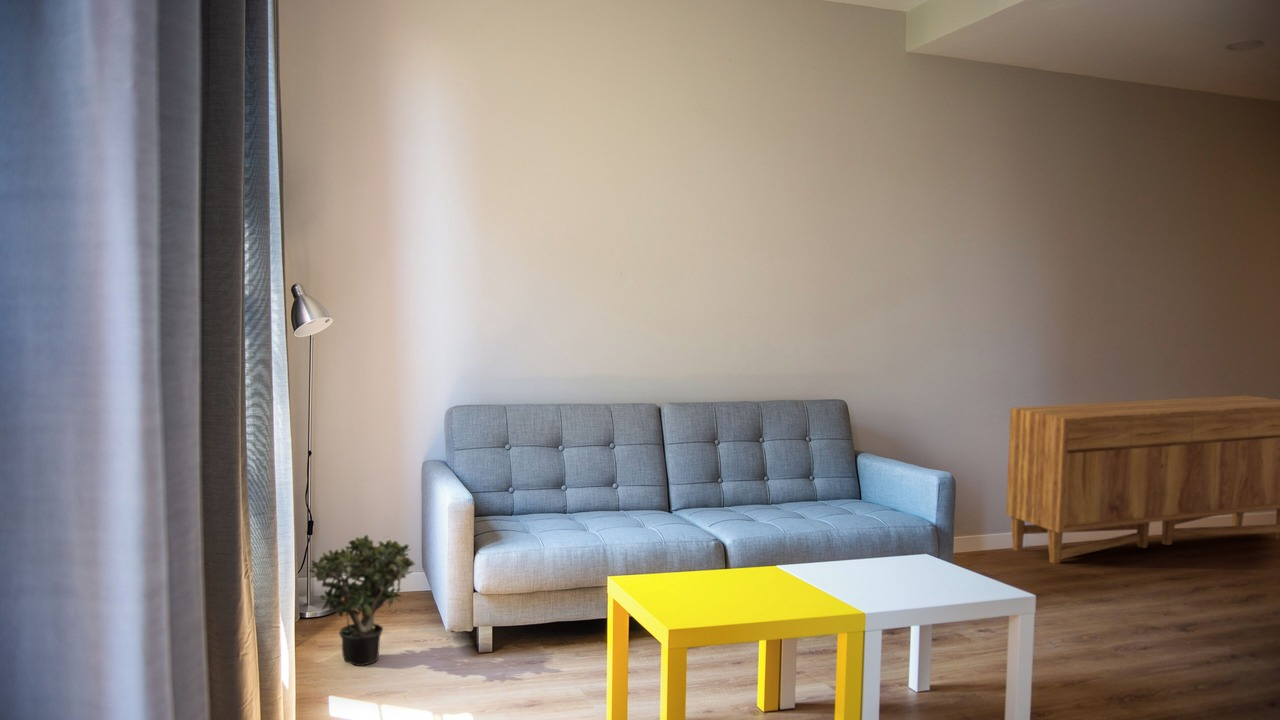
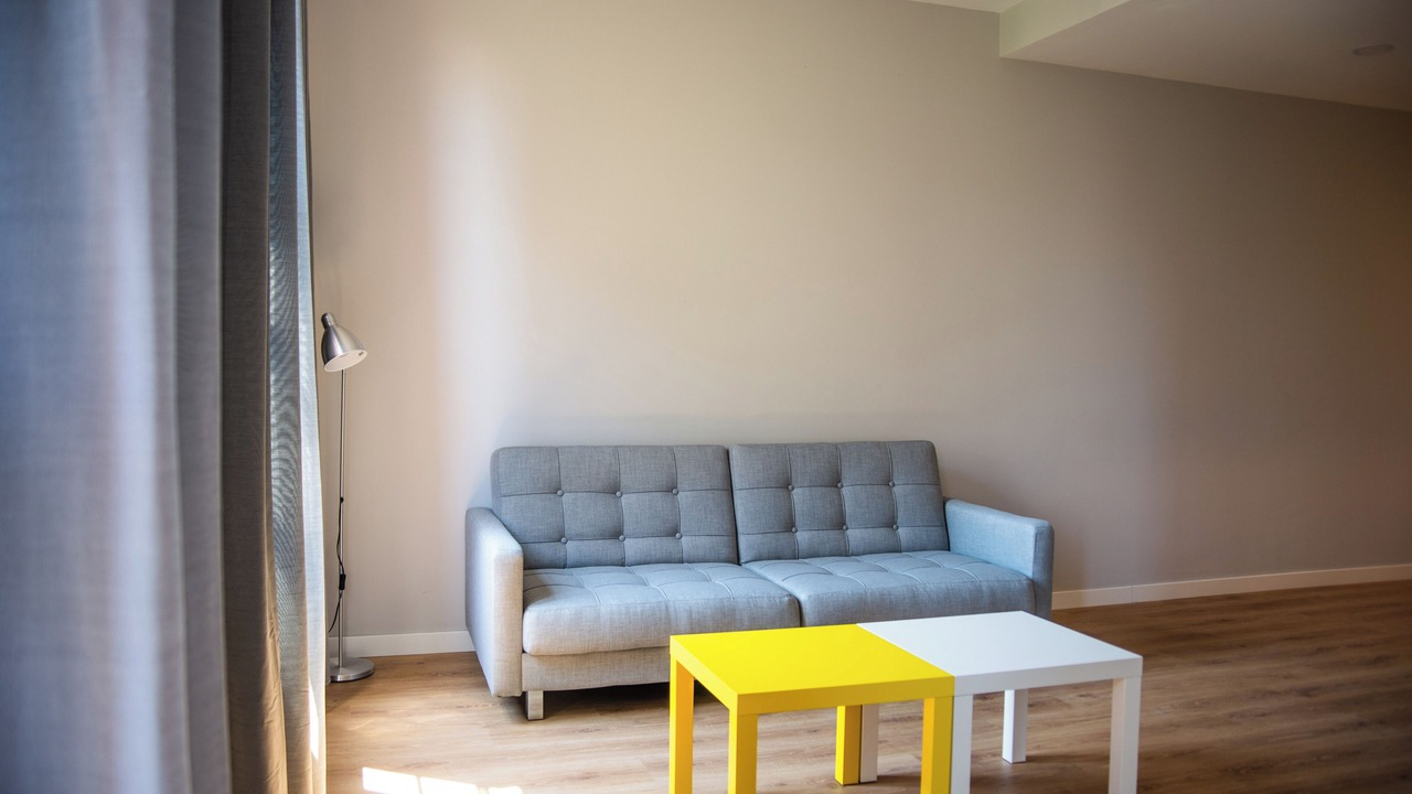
- potted plant [306,534,416,667]
- sideboard [1005,395,1280,565]
